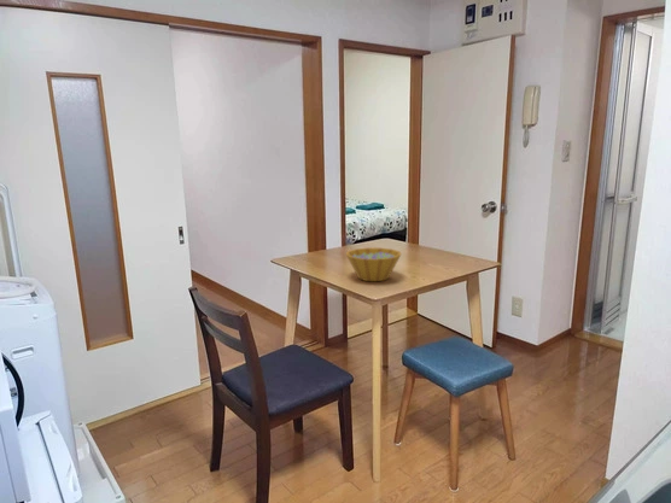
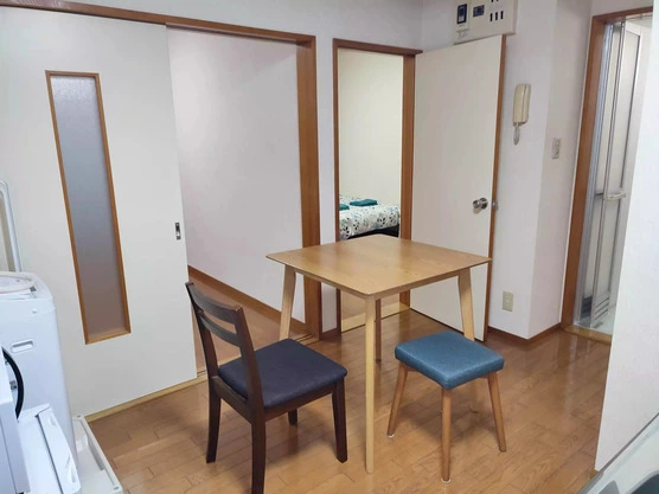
- bowl [345,247,402,282]
